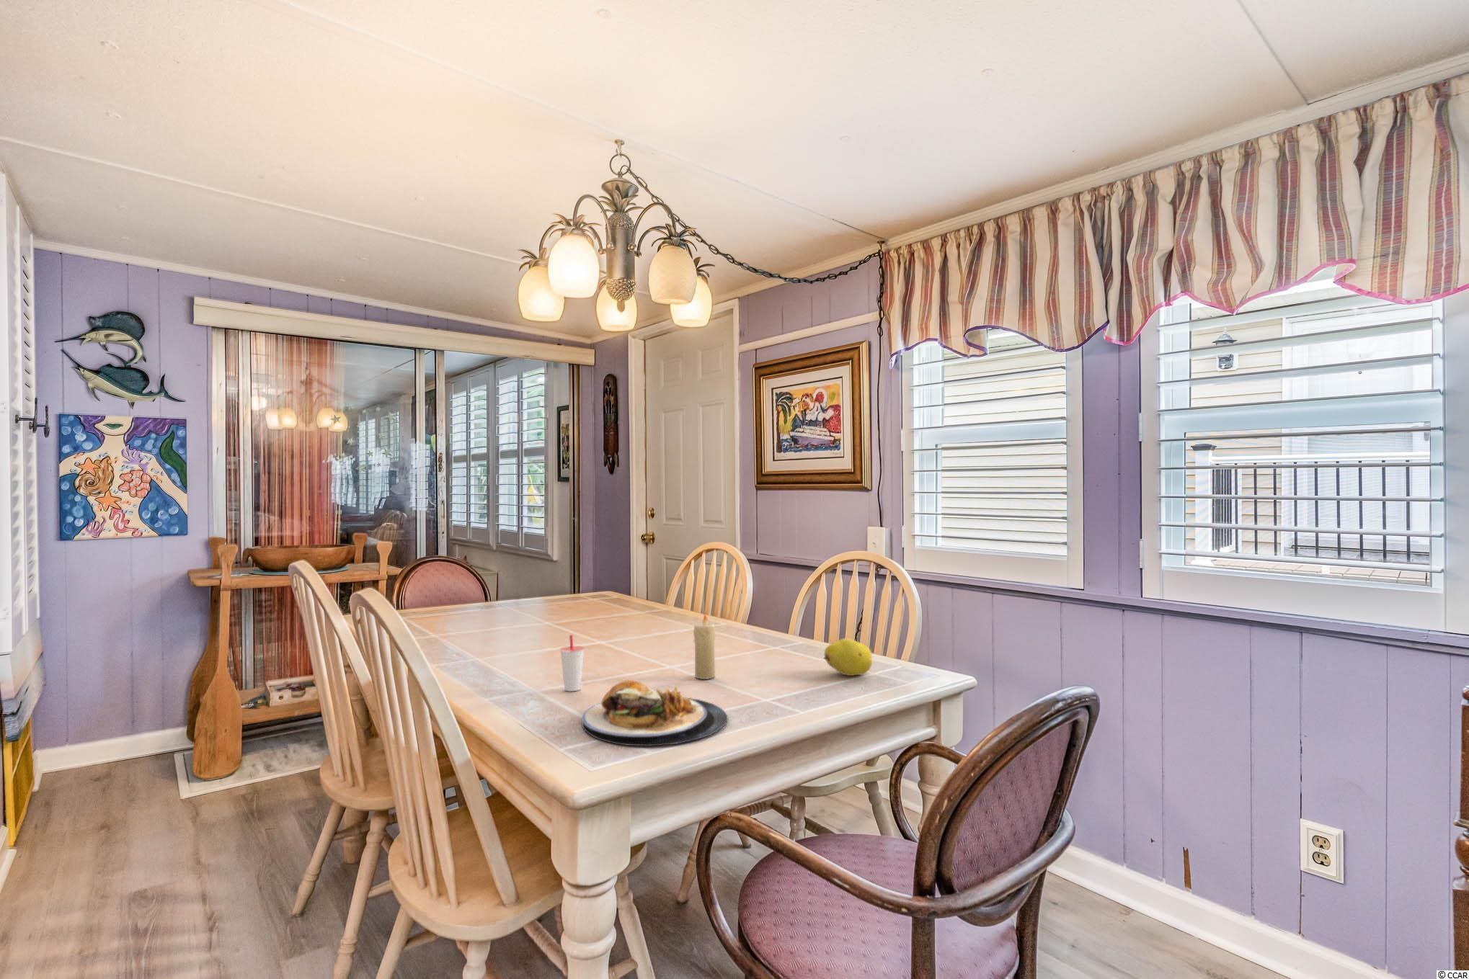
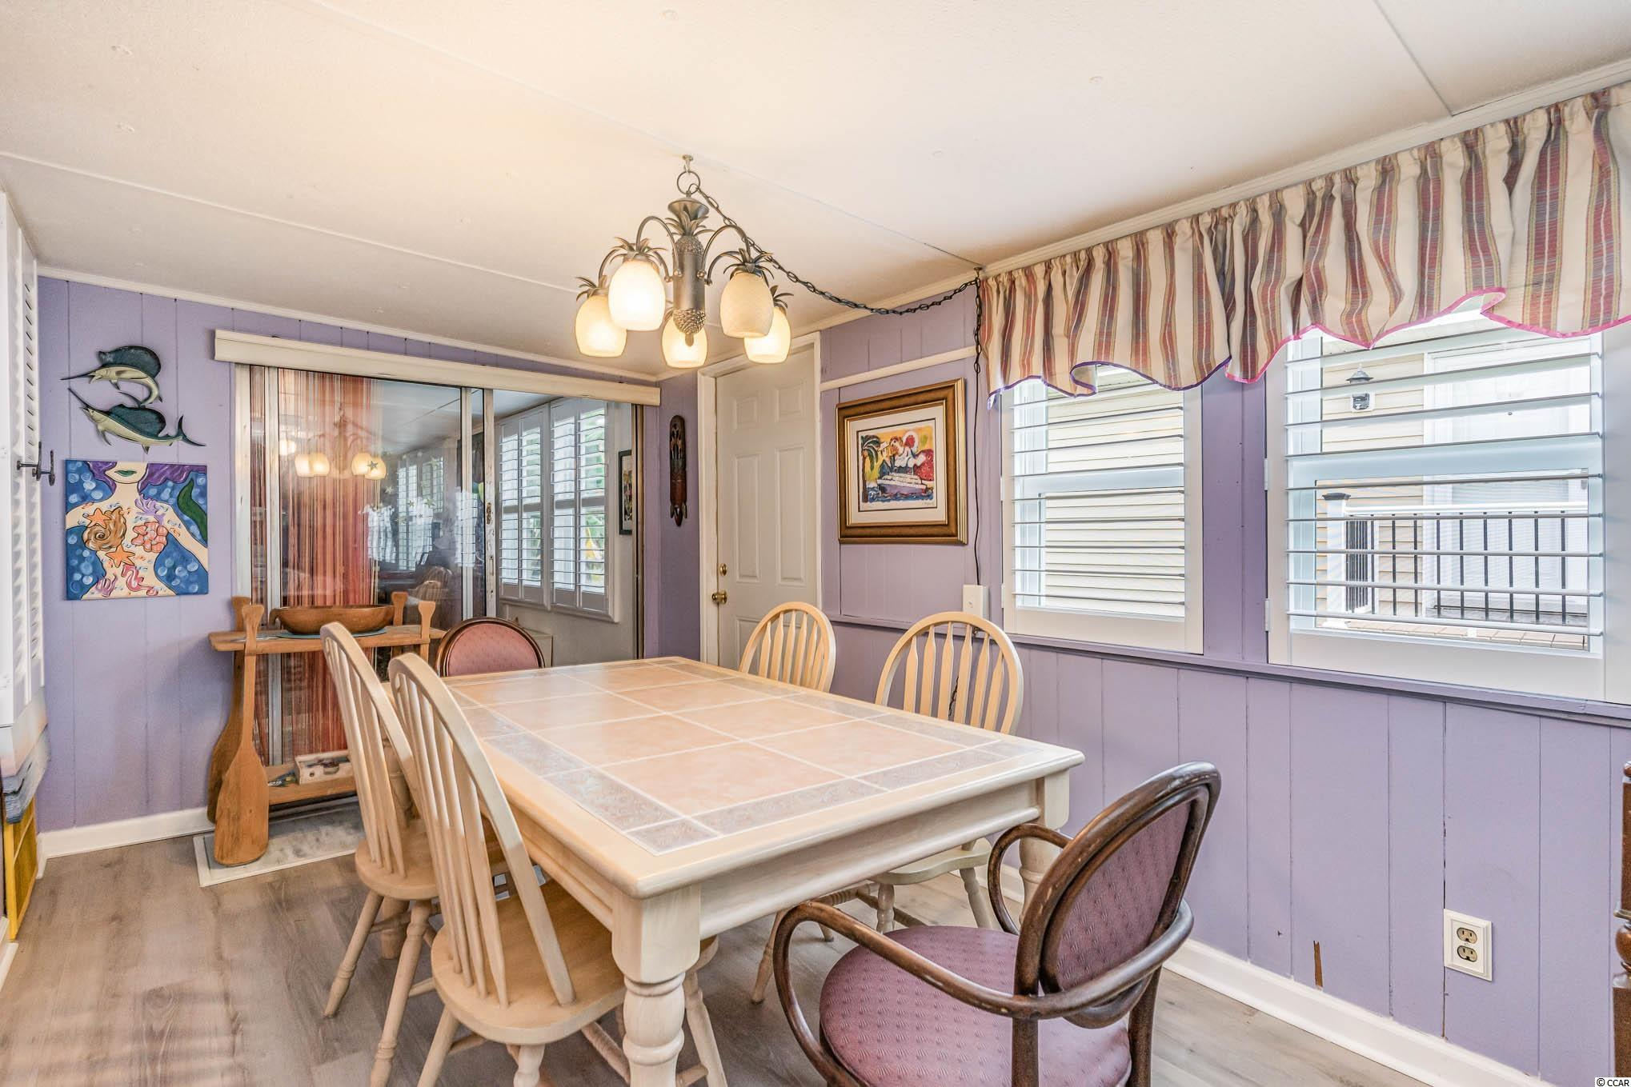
- fruit [823,637,873,676]
- cup [560,634,585,692]
- plate [581,680,728,747]
- candle [693,612,716,680]
